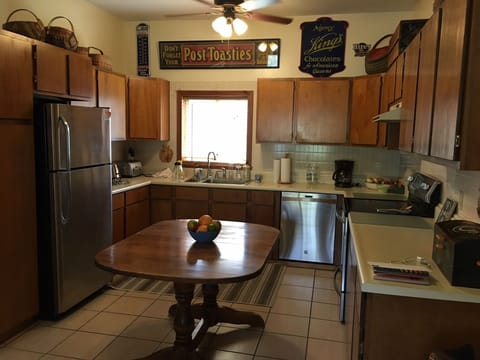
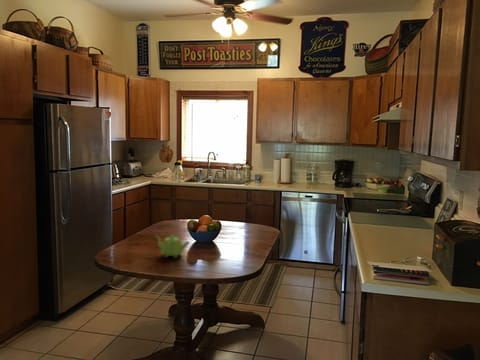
+ teapot [155,235,191,259]
